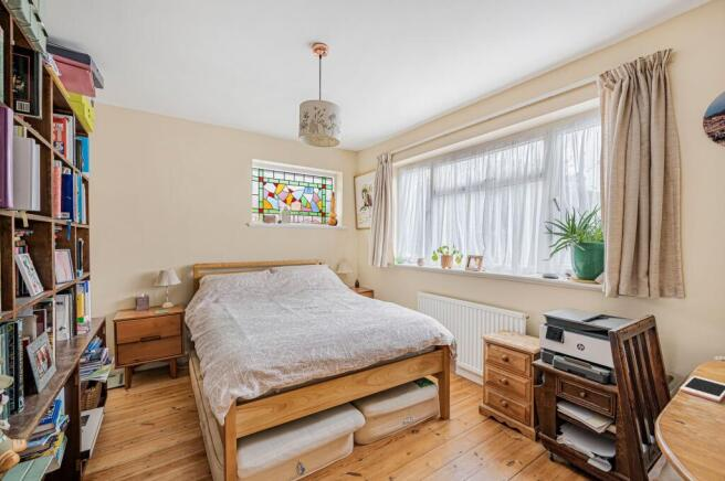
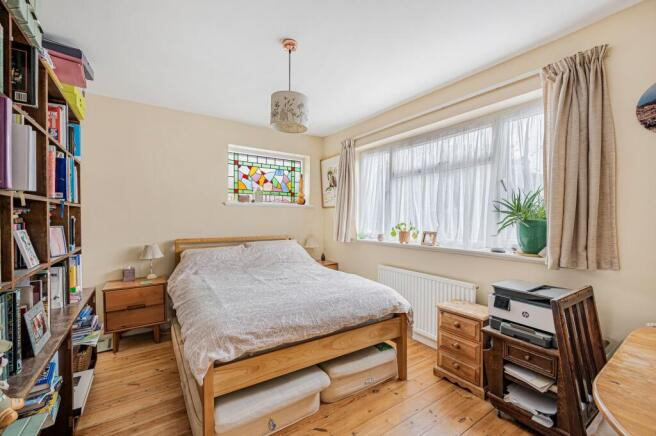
- cell phone [679,375,725,403]
